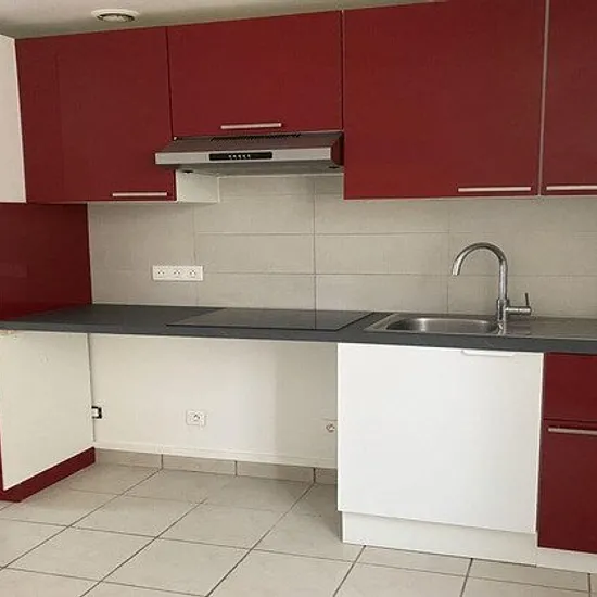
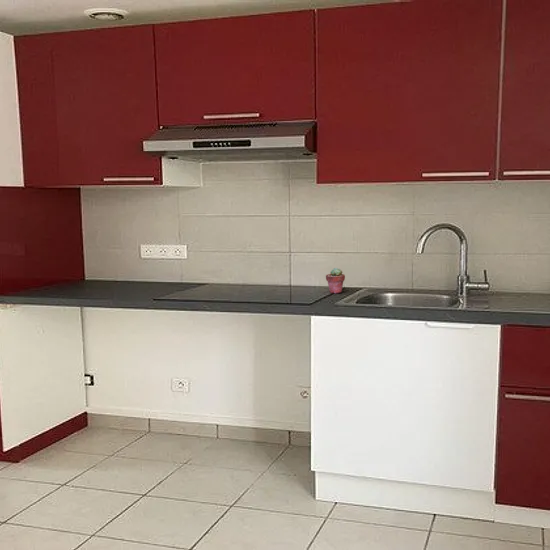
+ potted succulent [325,267,346,294]
